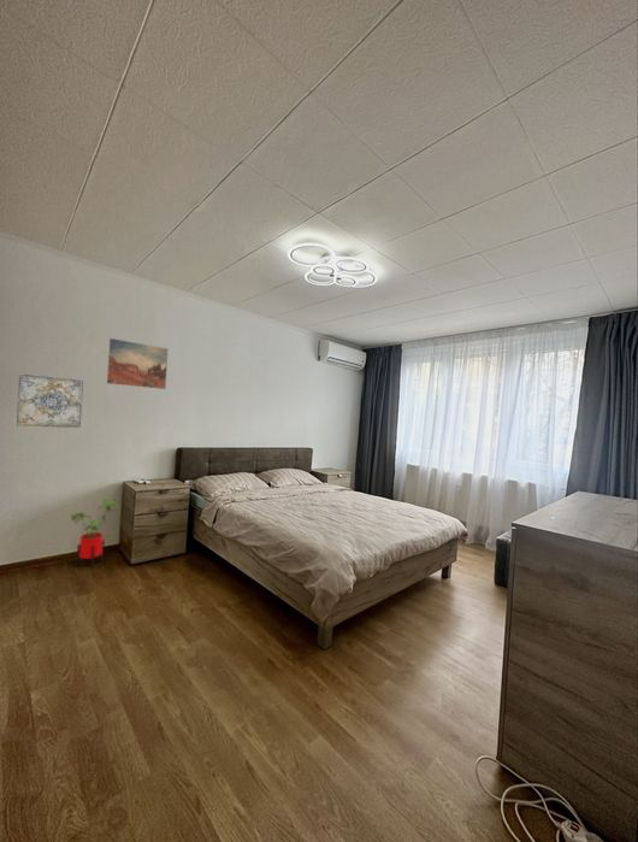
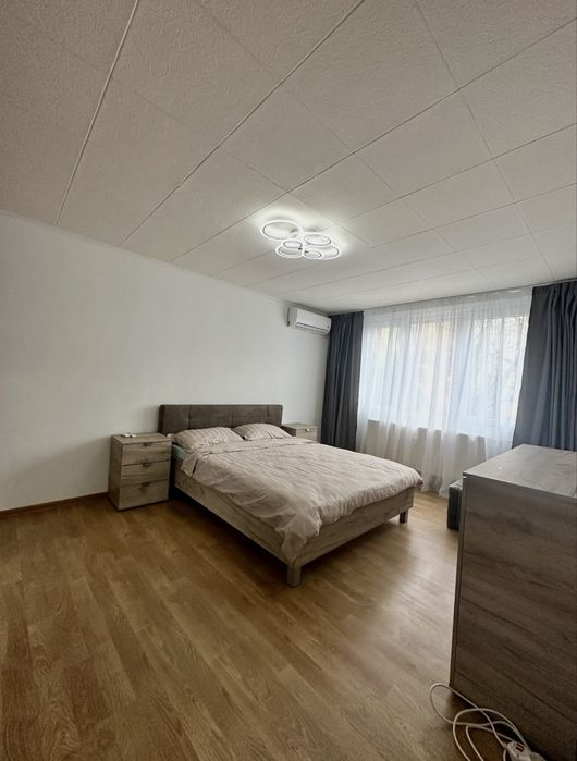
- house plant [69,497,119,570]
- wall art [106,337,170,390]
- wall art [16,372,84,429]
